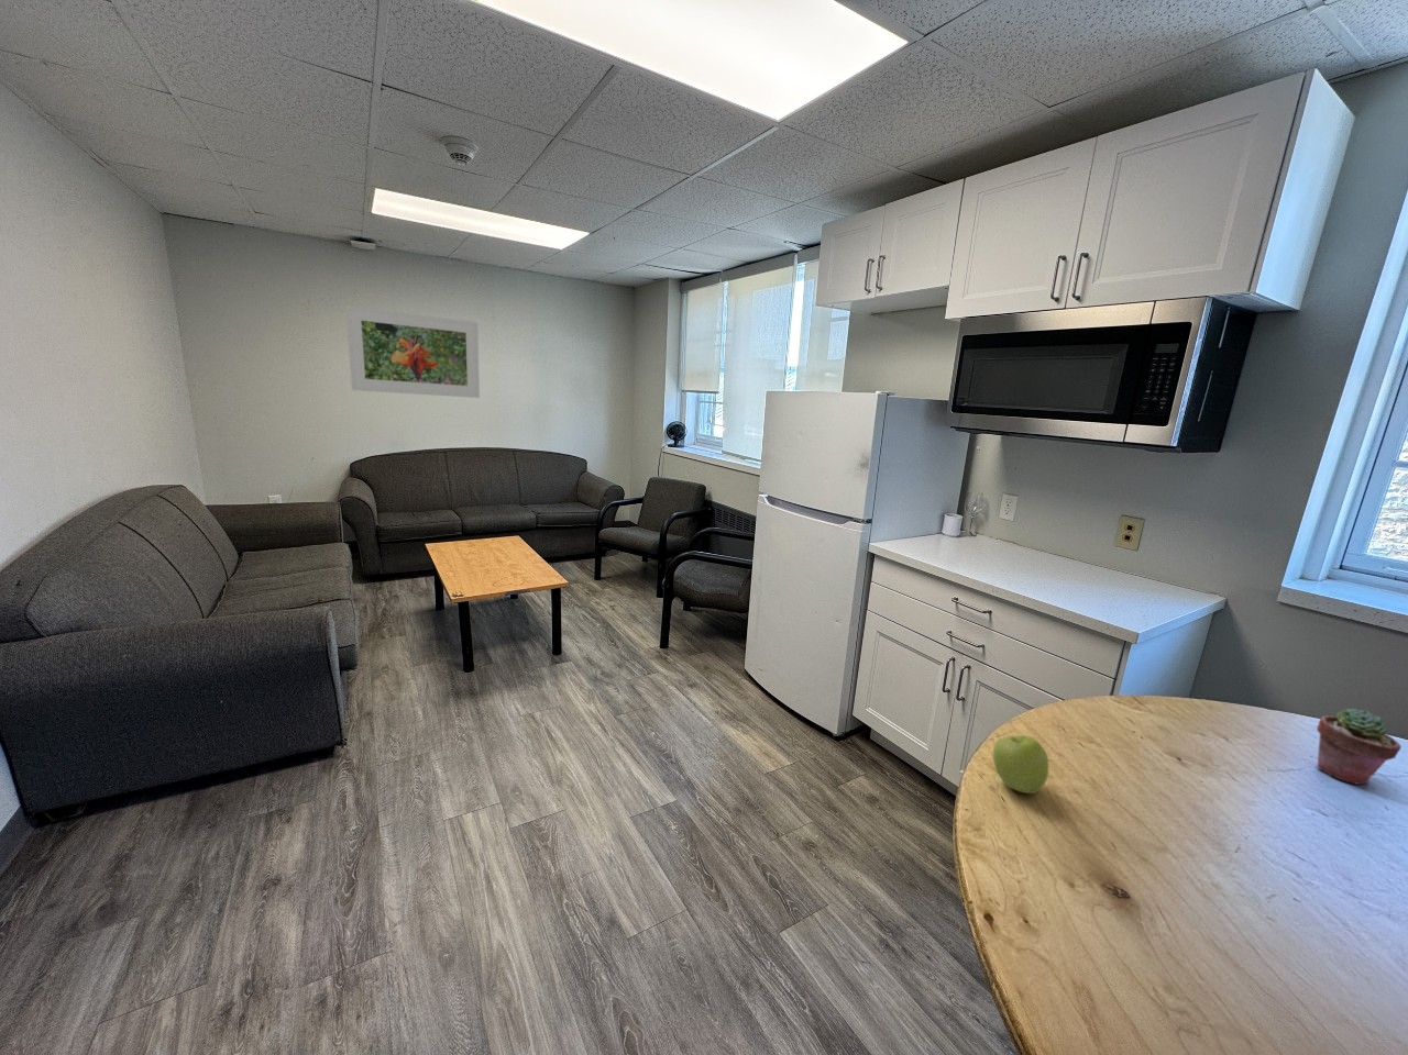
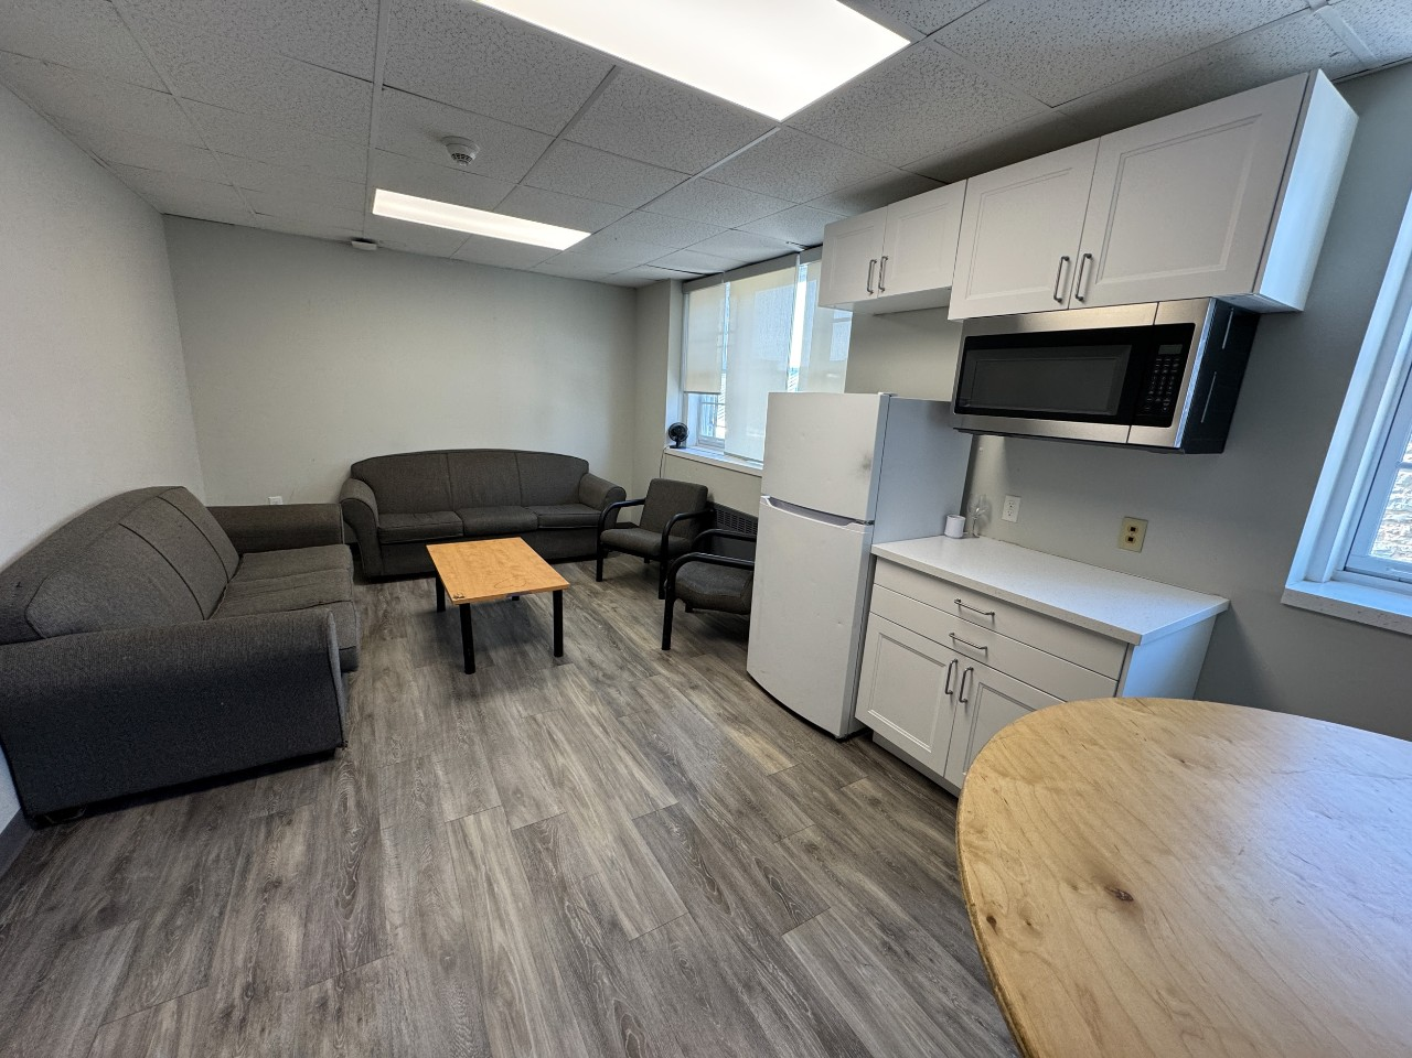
- apple [992,734,1050,795]
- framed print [345,305,481,399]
- potted succulent [1315,708,1402,786]
